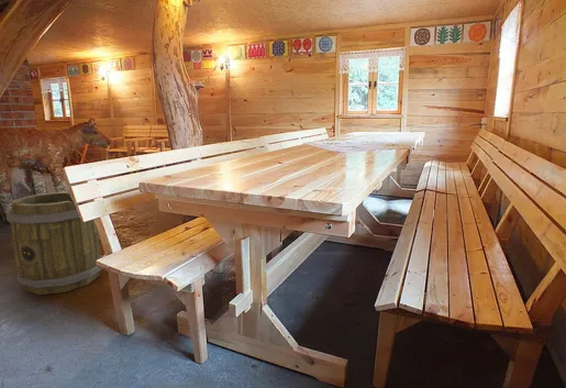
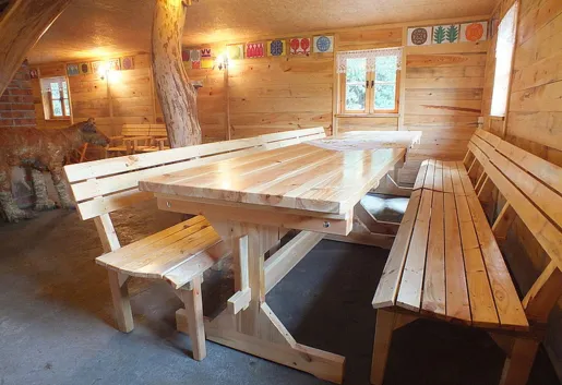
- wooden barrel [5,191,103,296]
